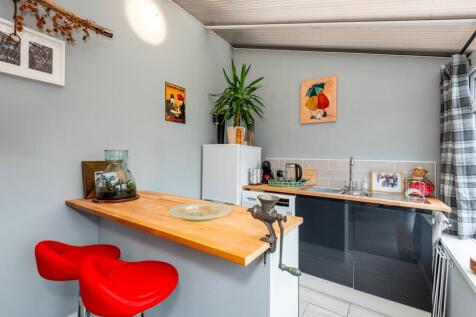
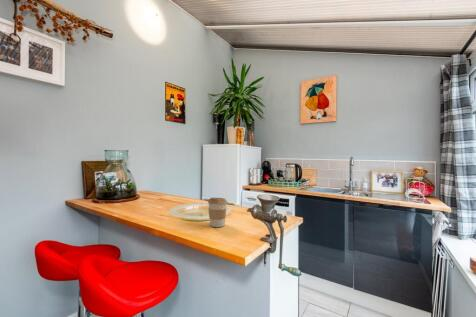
+ coffee cup [207,197,228,228]
